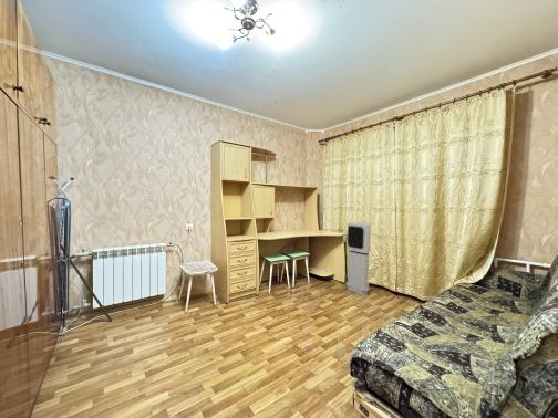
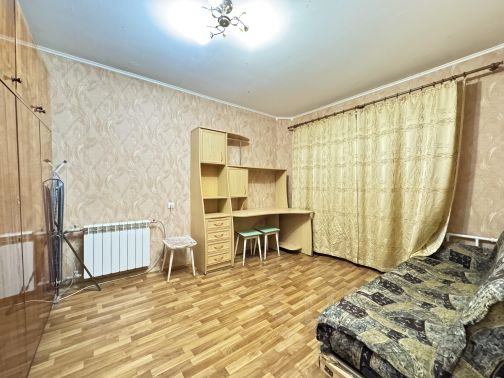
- air purifier [345,221,372,296]
